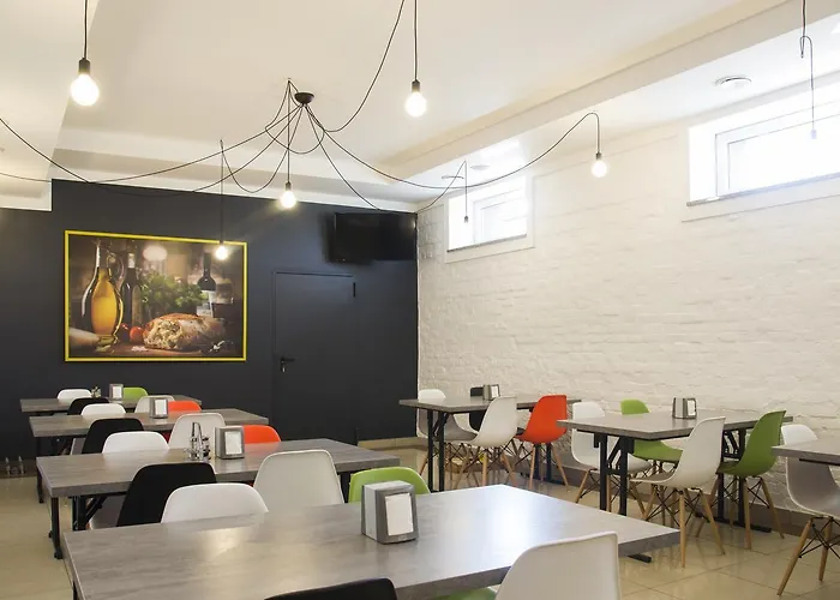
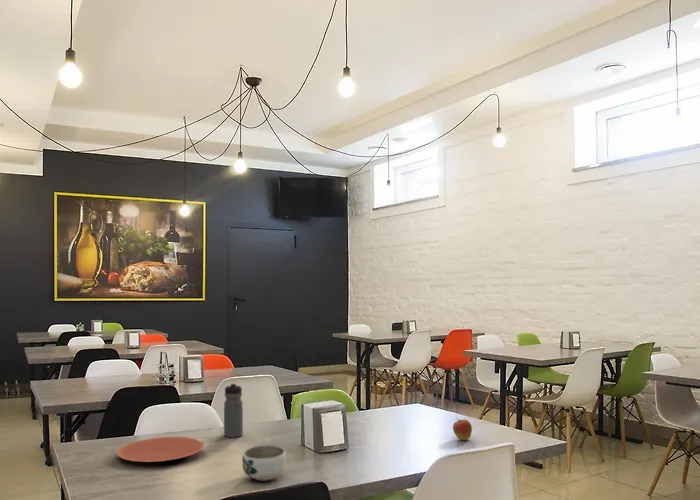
+ fruit [452,417,473,441]
+ water bottle [223,382,244,438]
+ plate [117,436,205,463]
+ bowl [241,444,287,482]
